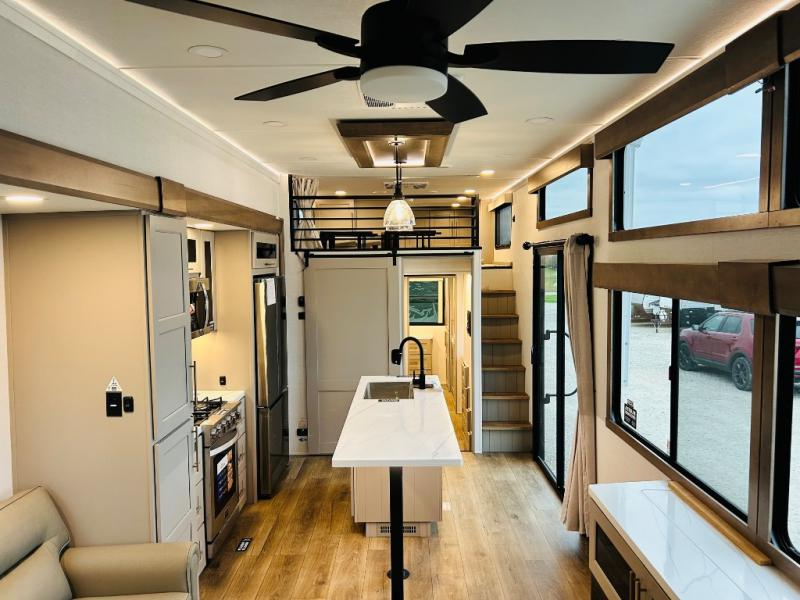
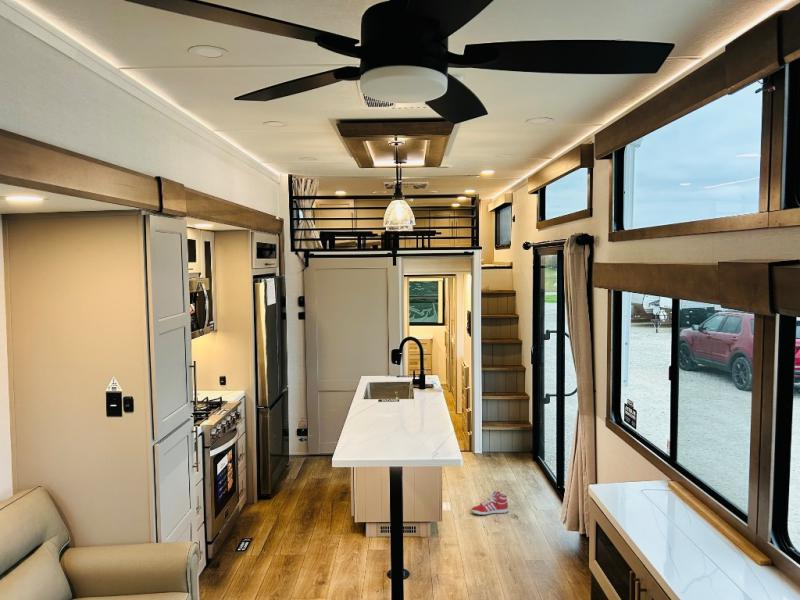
+ sneaker [470,489,509,516]
